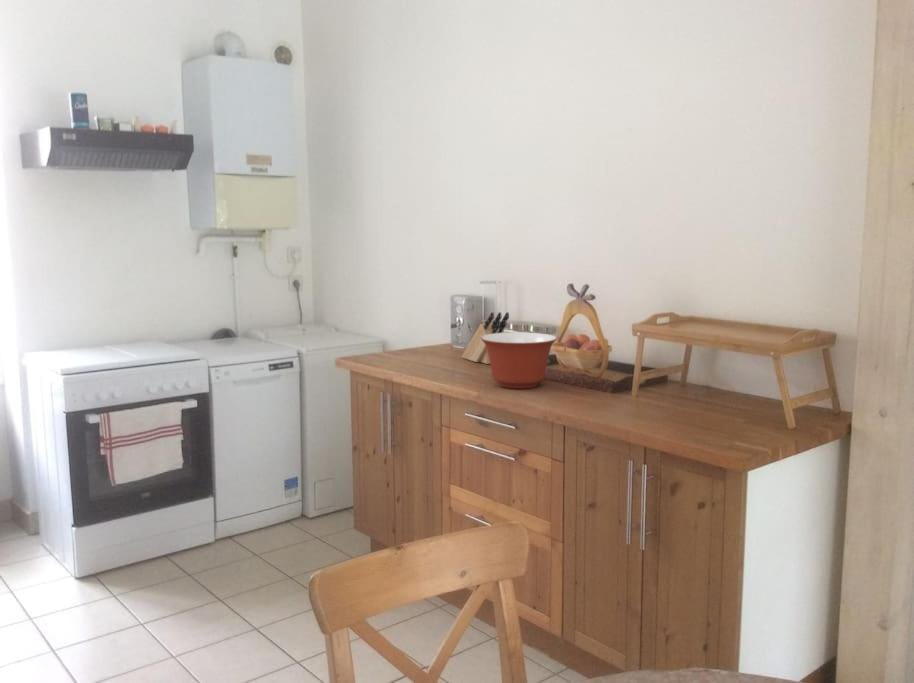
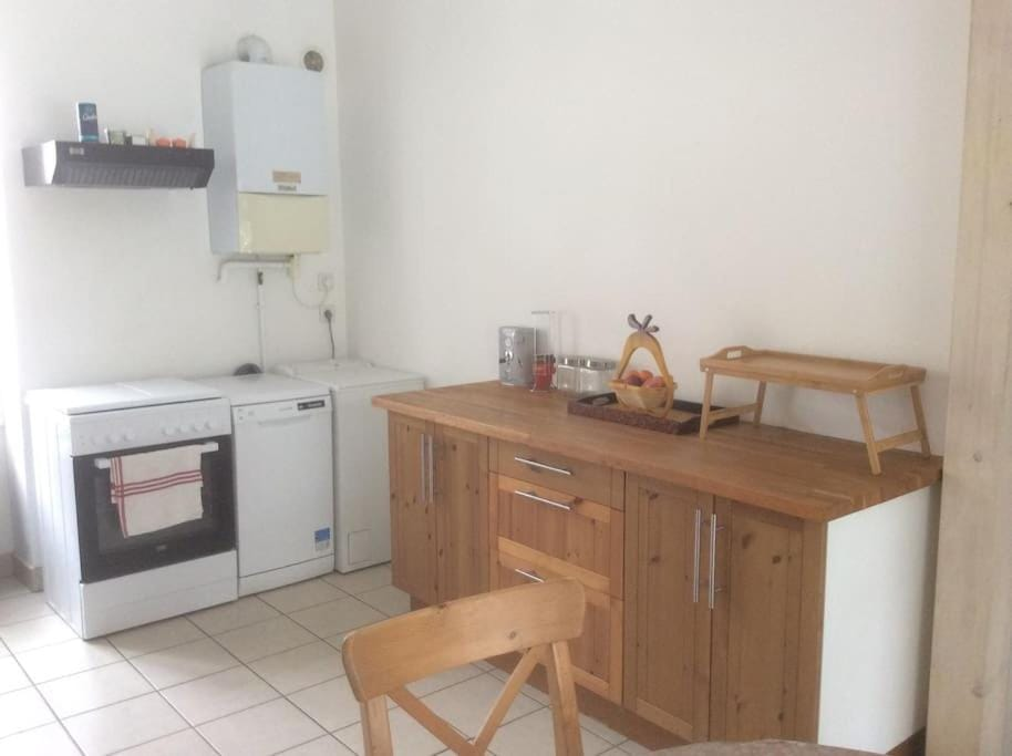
- mixing bowl [481,331,558,389]
- knife block [461,311,510,365]
